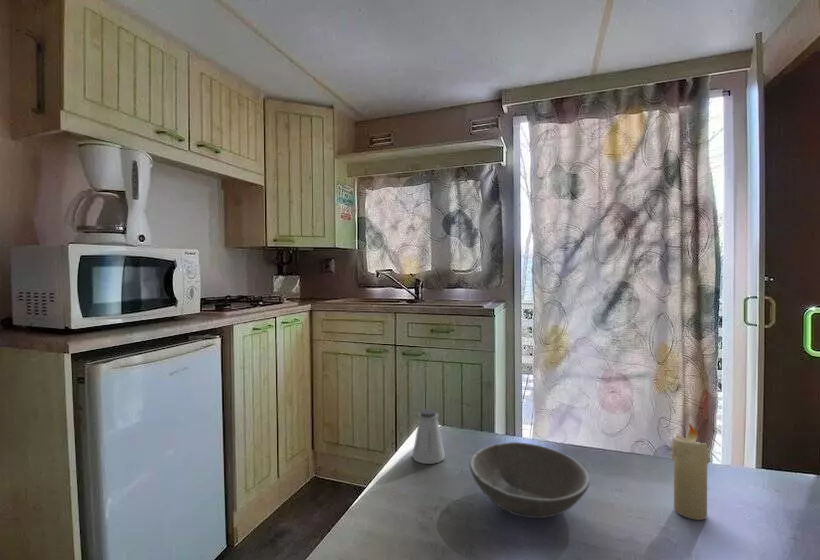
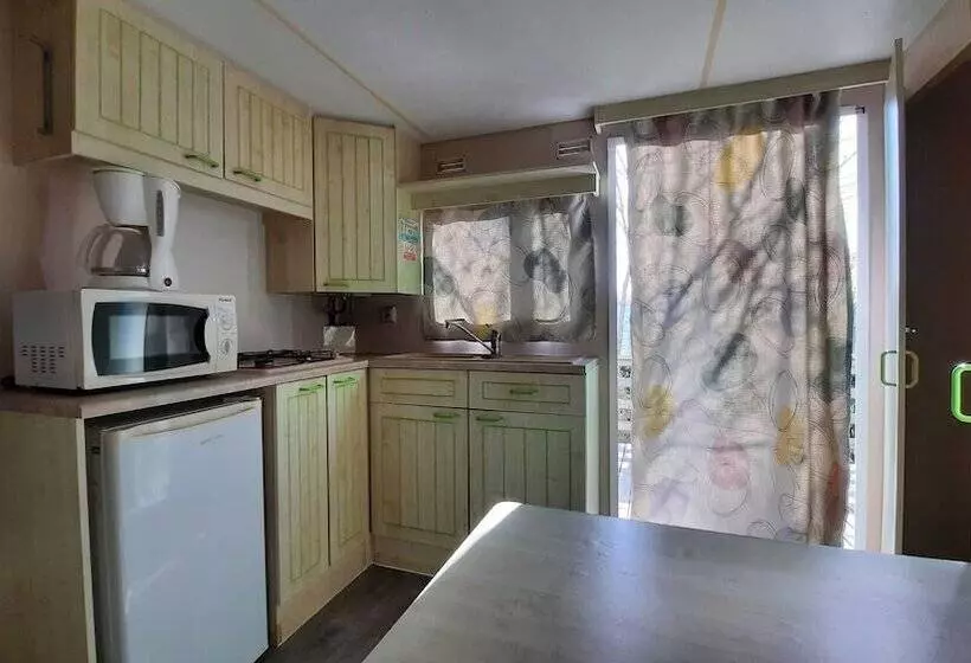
- soup bowl [469,441,591,519]
- saltshaker [411,408,446,465]
- candle [671,422,710,521]
